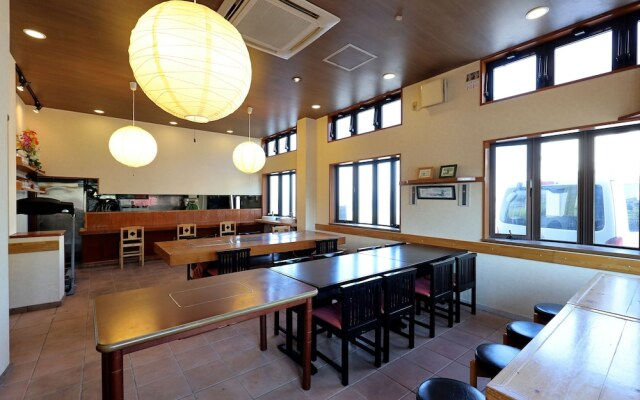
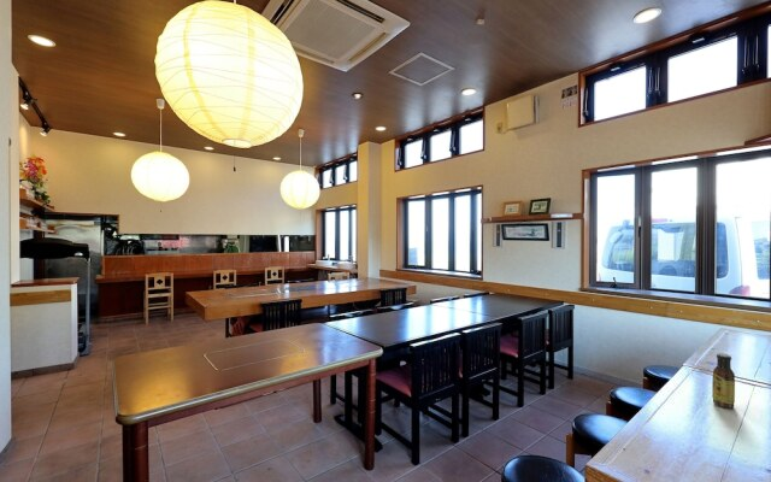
+ sauce bottle [711,352,736,410]
